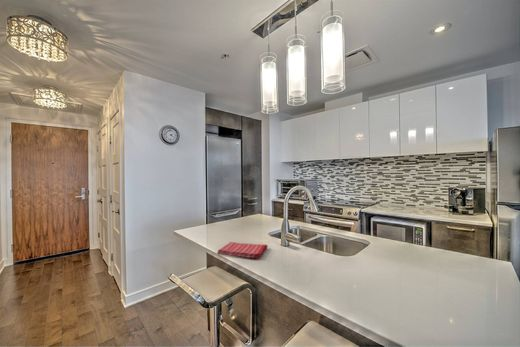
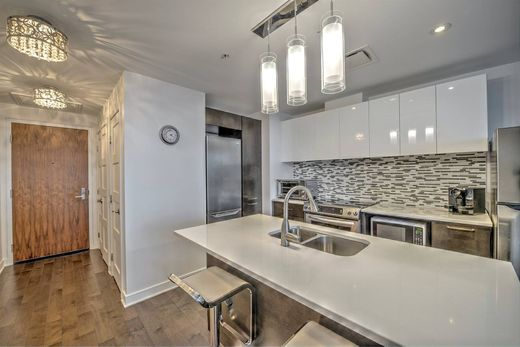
- dish towel [216,241,268,260]
